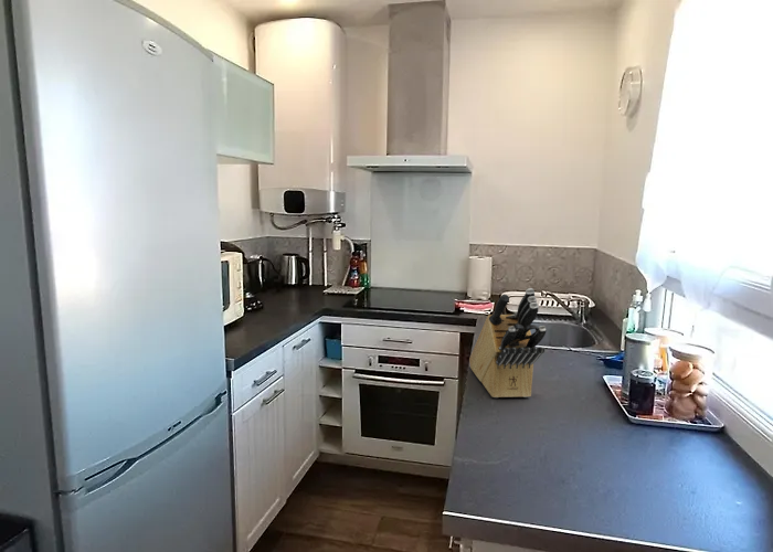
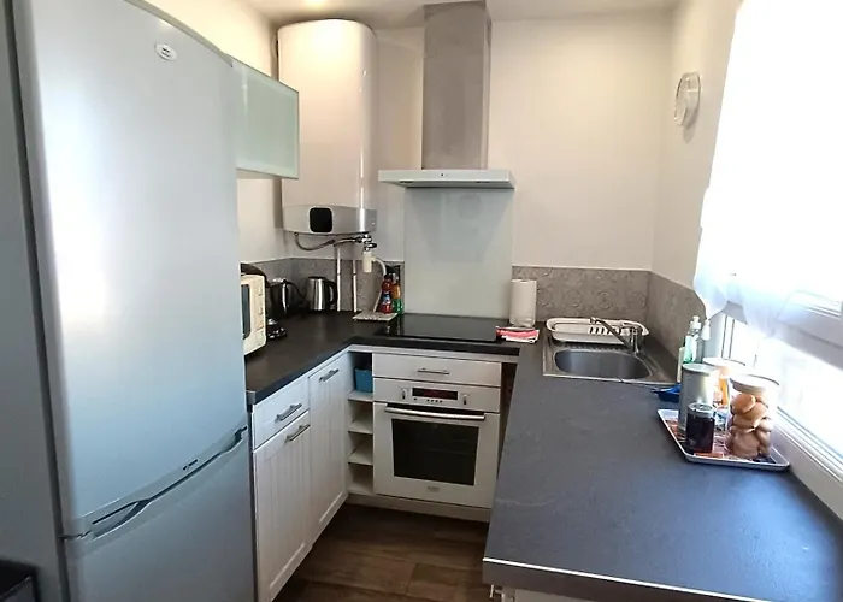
- knife block [468,287,547,399]
